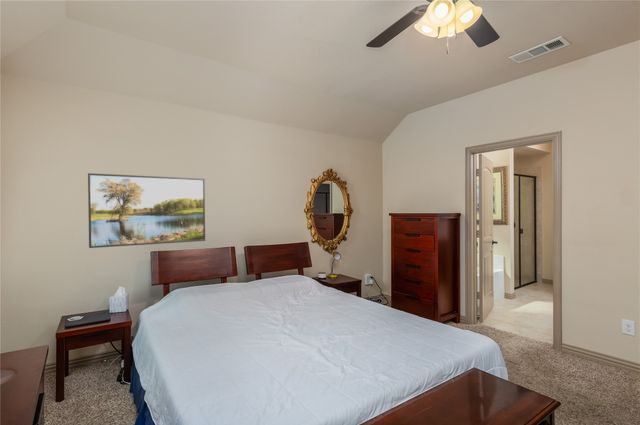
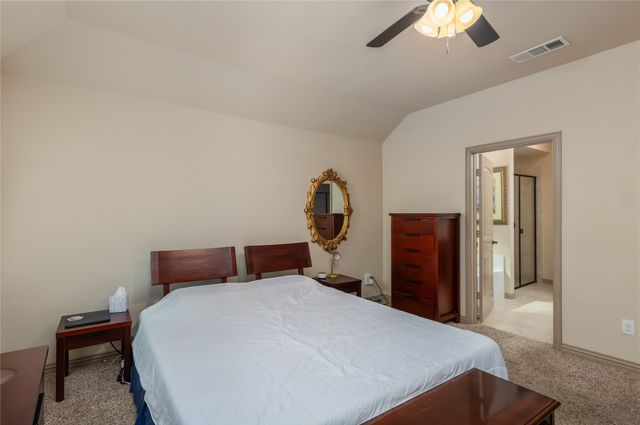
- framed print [87,172,206,249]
